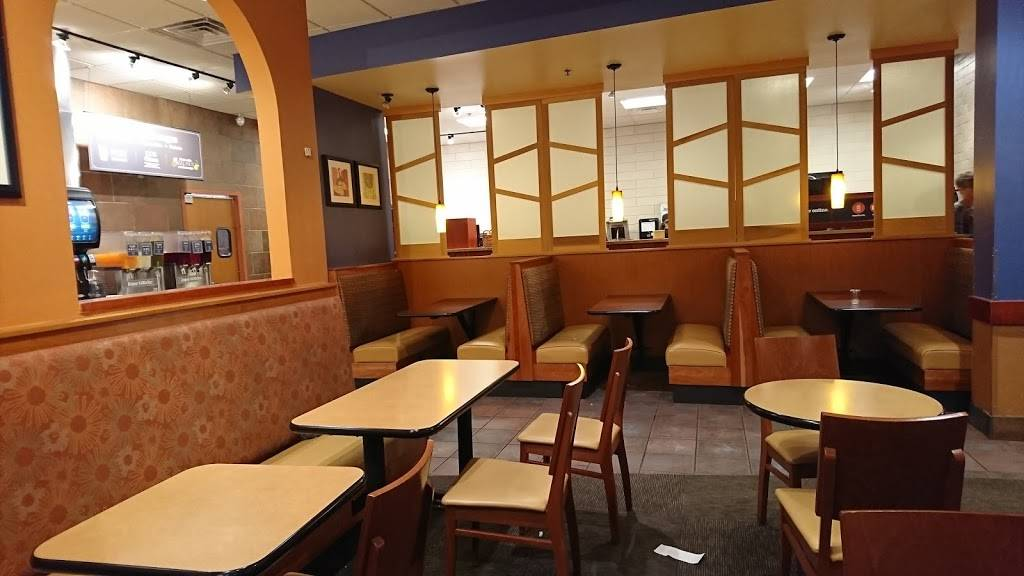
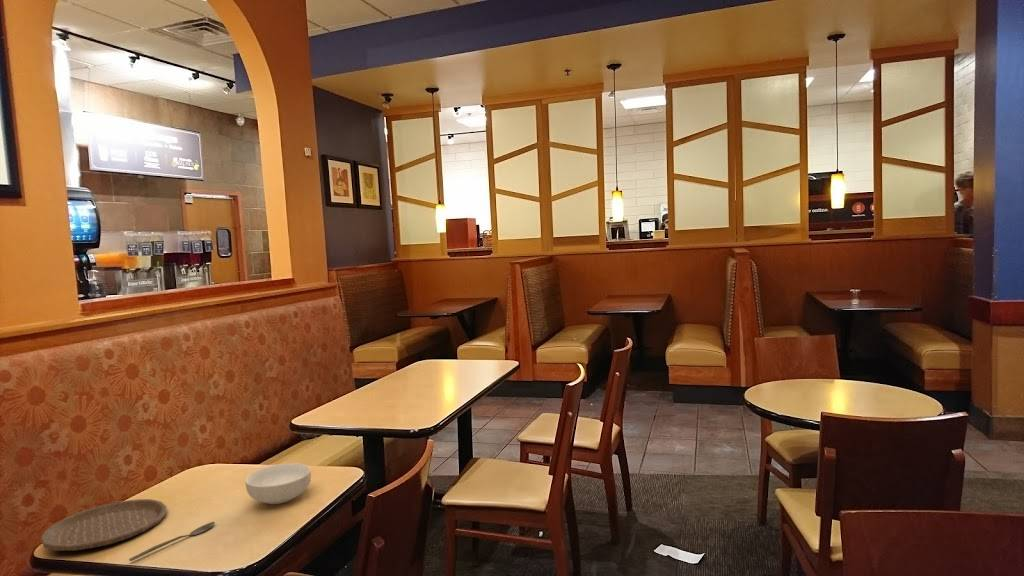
+ plate [39,498,168,552]
+ cereal bowl [244,462,312,505]
+ spoon [128,521,216,562]
